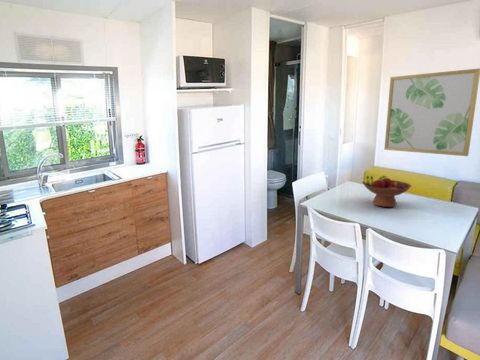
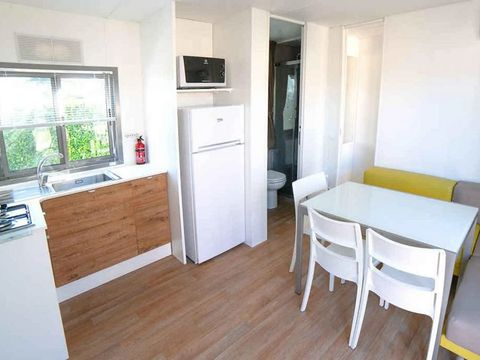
- fruit bowl [362,175,412,208]
- wall art [383,67,480,157]
